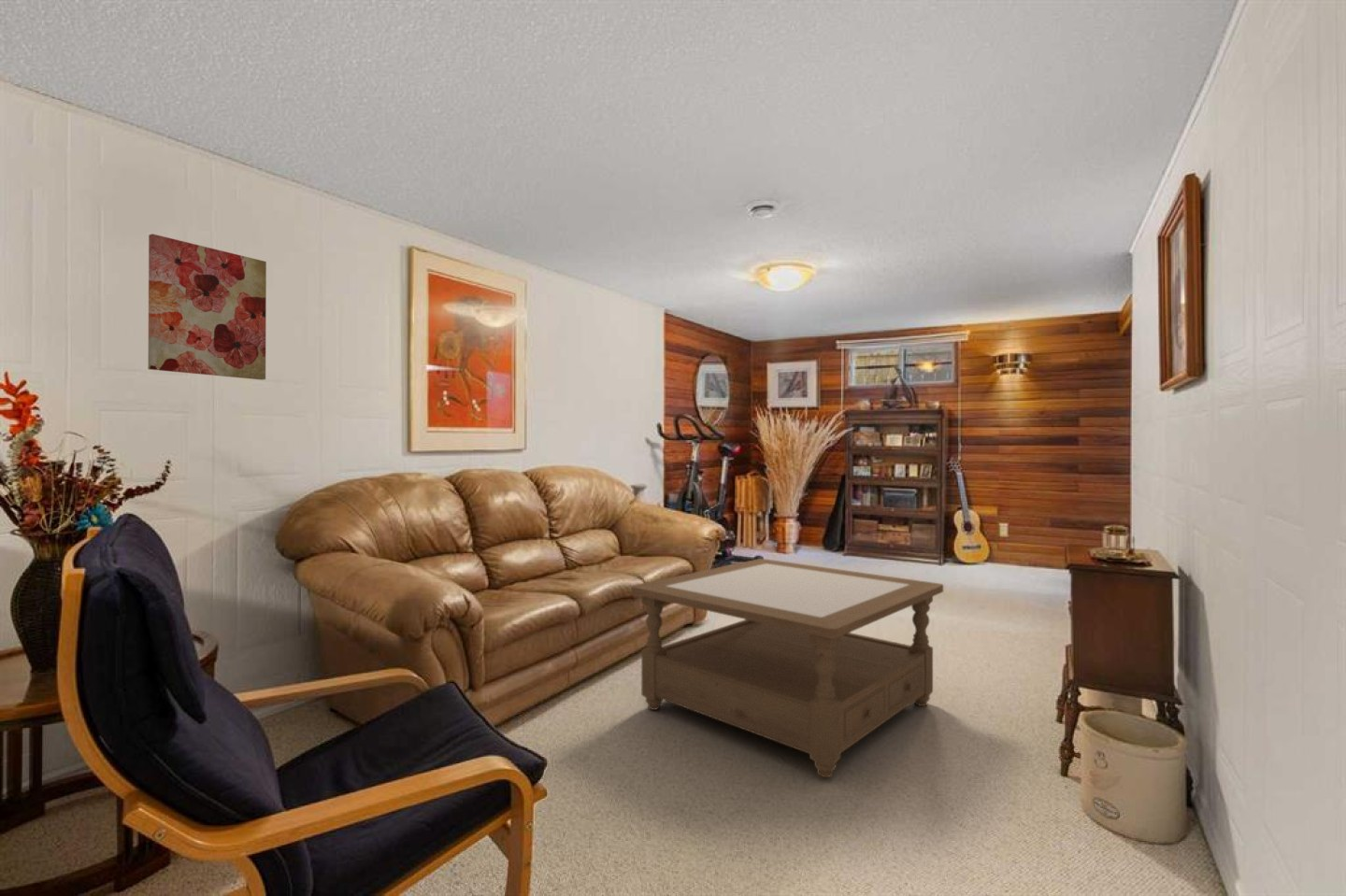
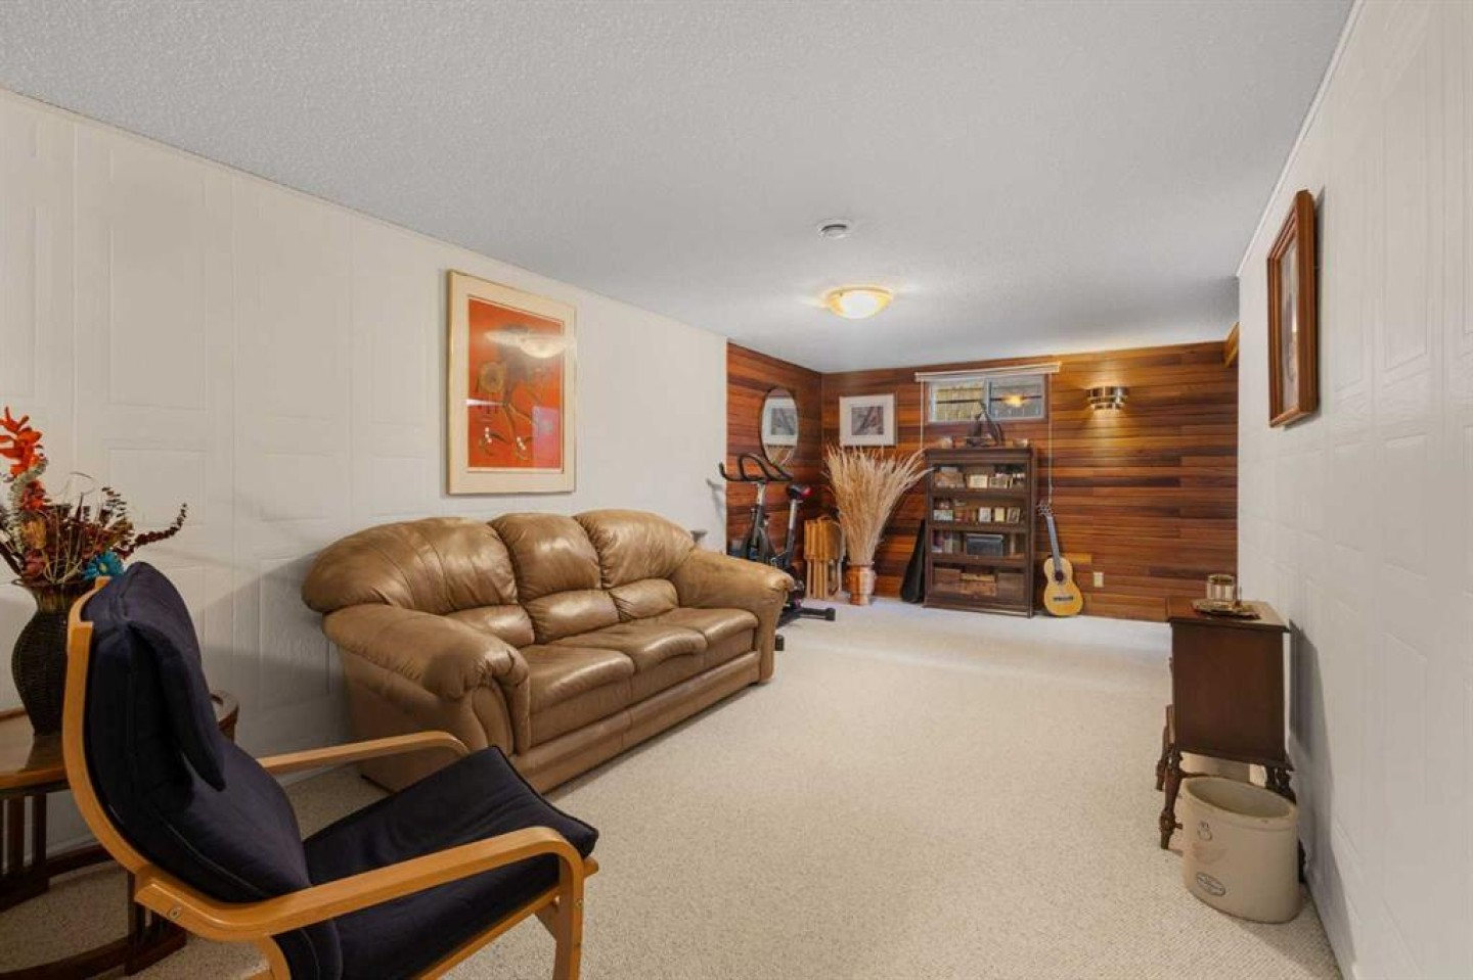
- wall art [147,233,267,381]
- coffee table [630,558,944,778]
